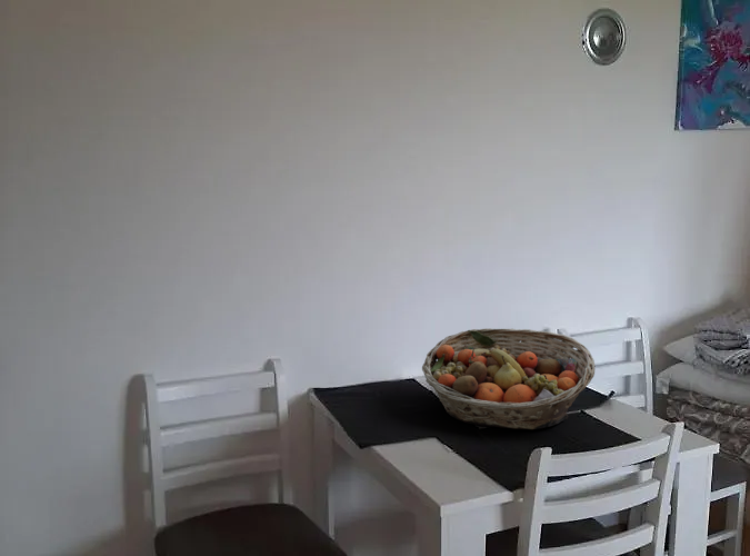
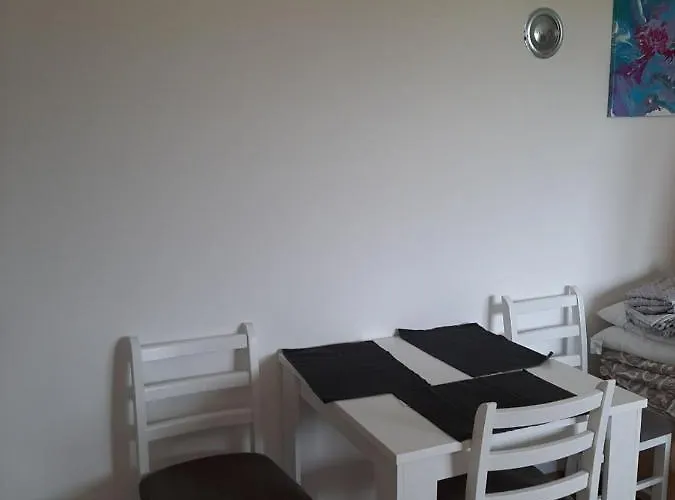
- fruit basket [421,327,596,430]
